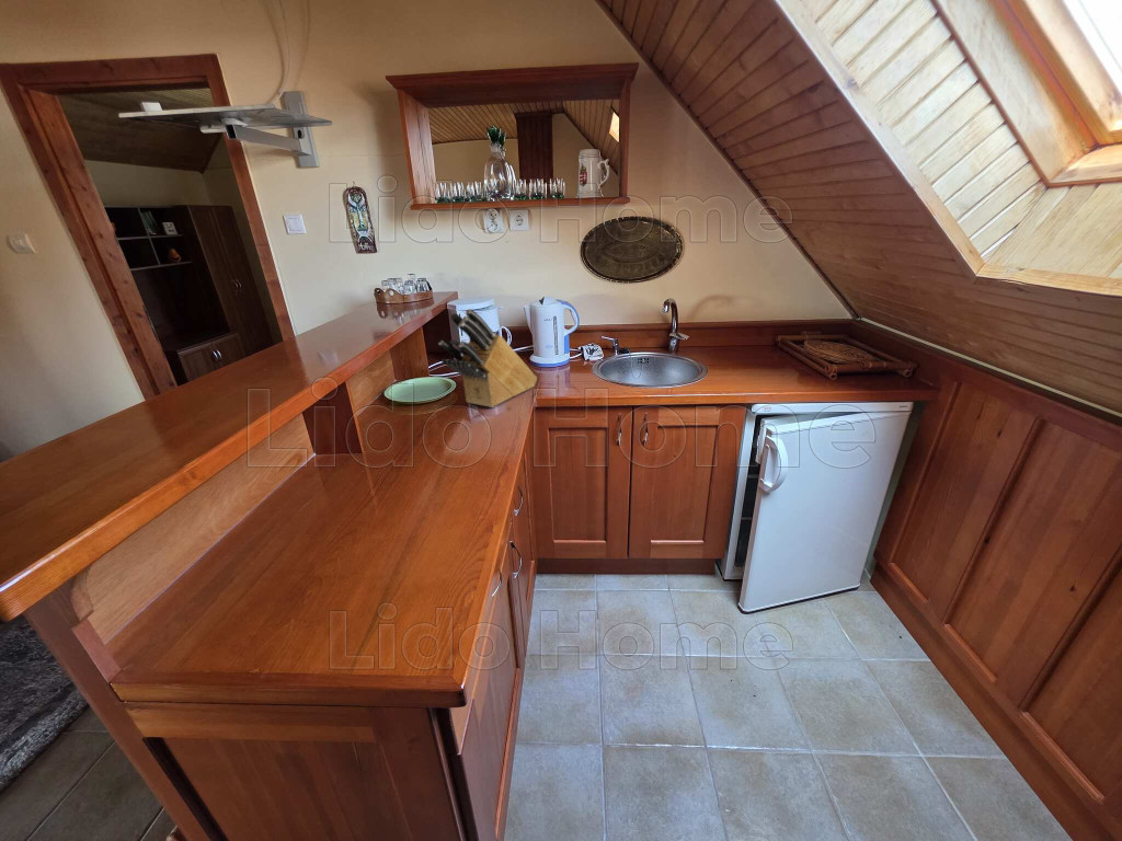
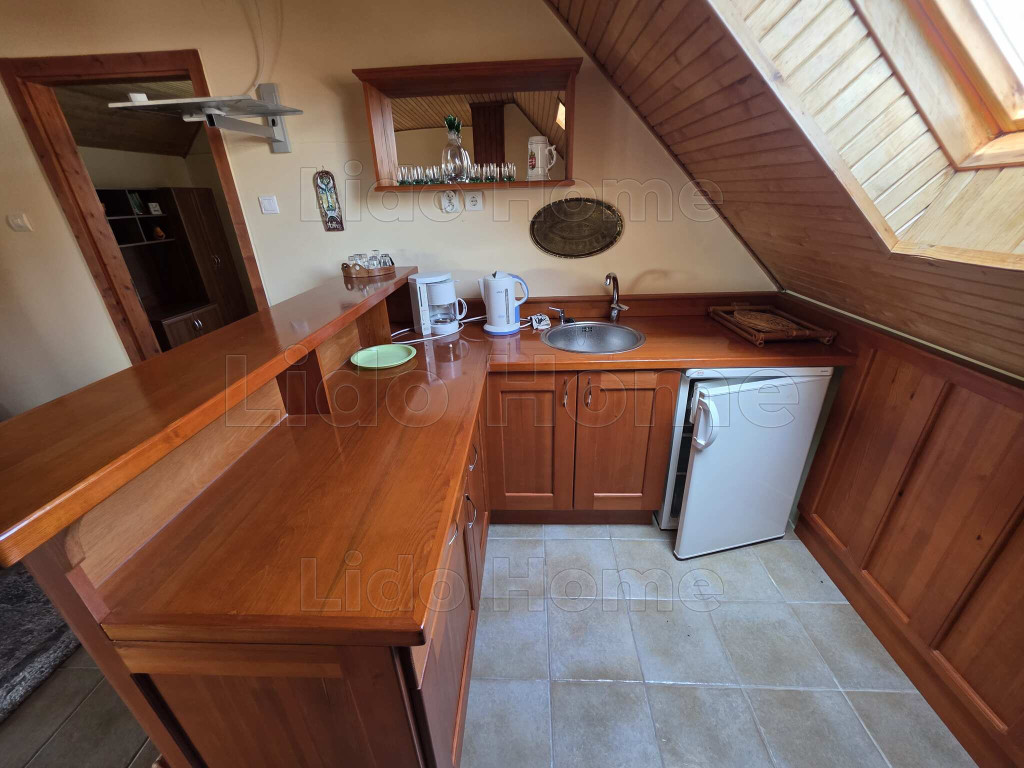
- knife block [437,308,538,408]
